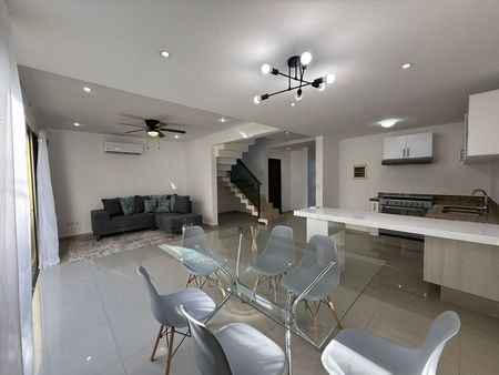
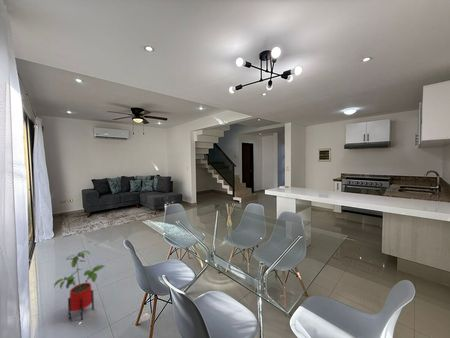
+ house plant [53,250,106,321]
